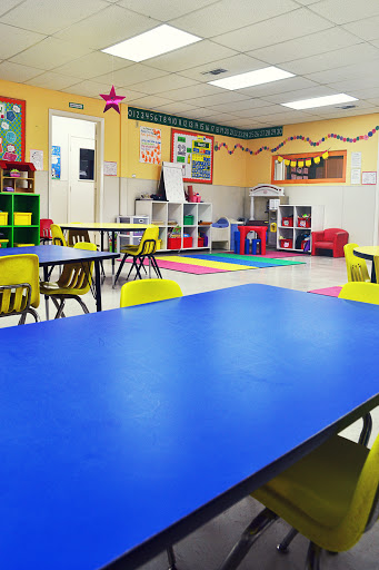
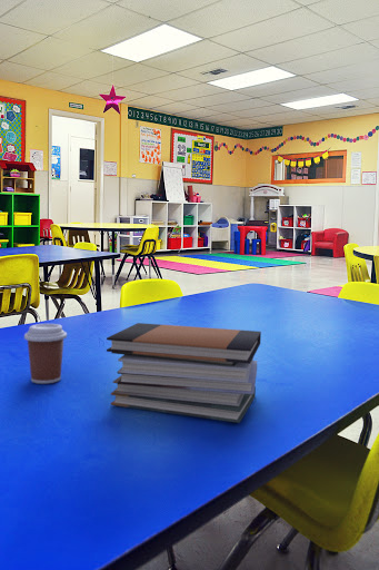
+ coffee cup [23,323,68,385]
+ book stack [106,322,262,424]
